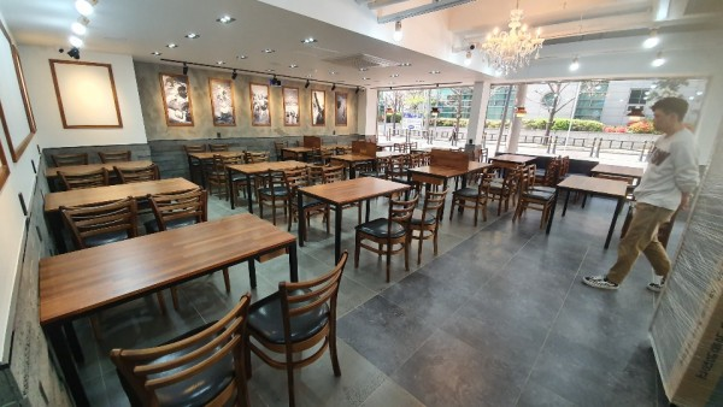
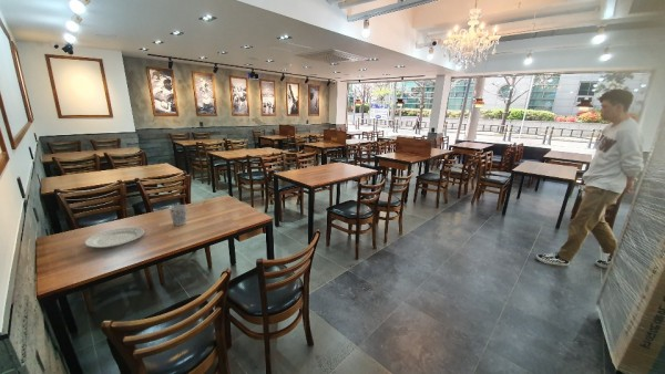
+ cup [167,204,188,227]
+ chinaware [84,227,145,249]
